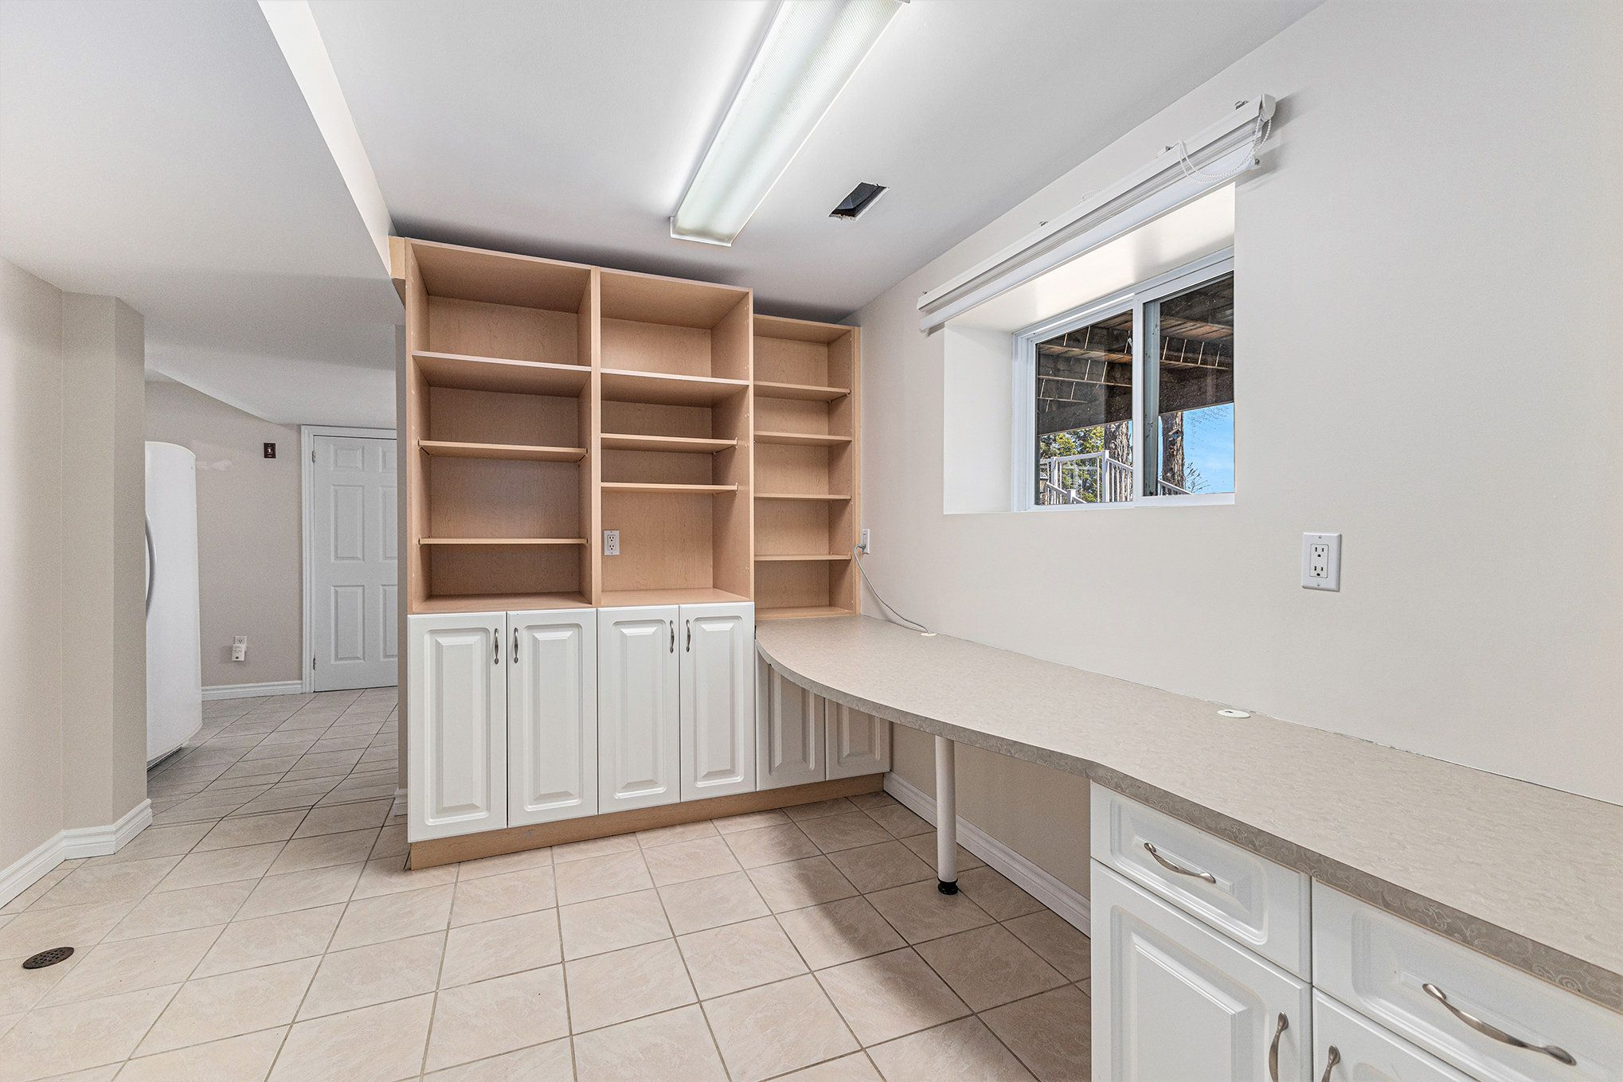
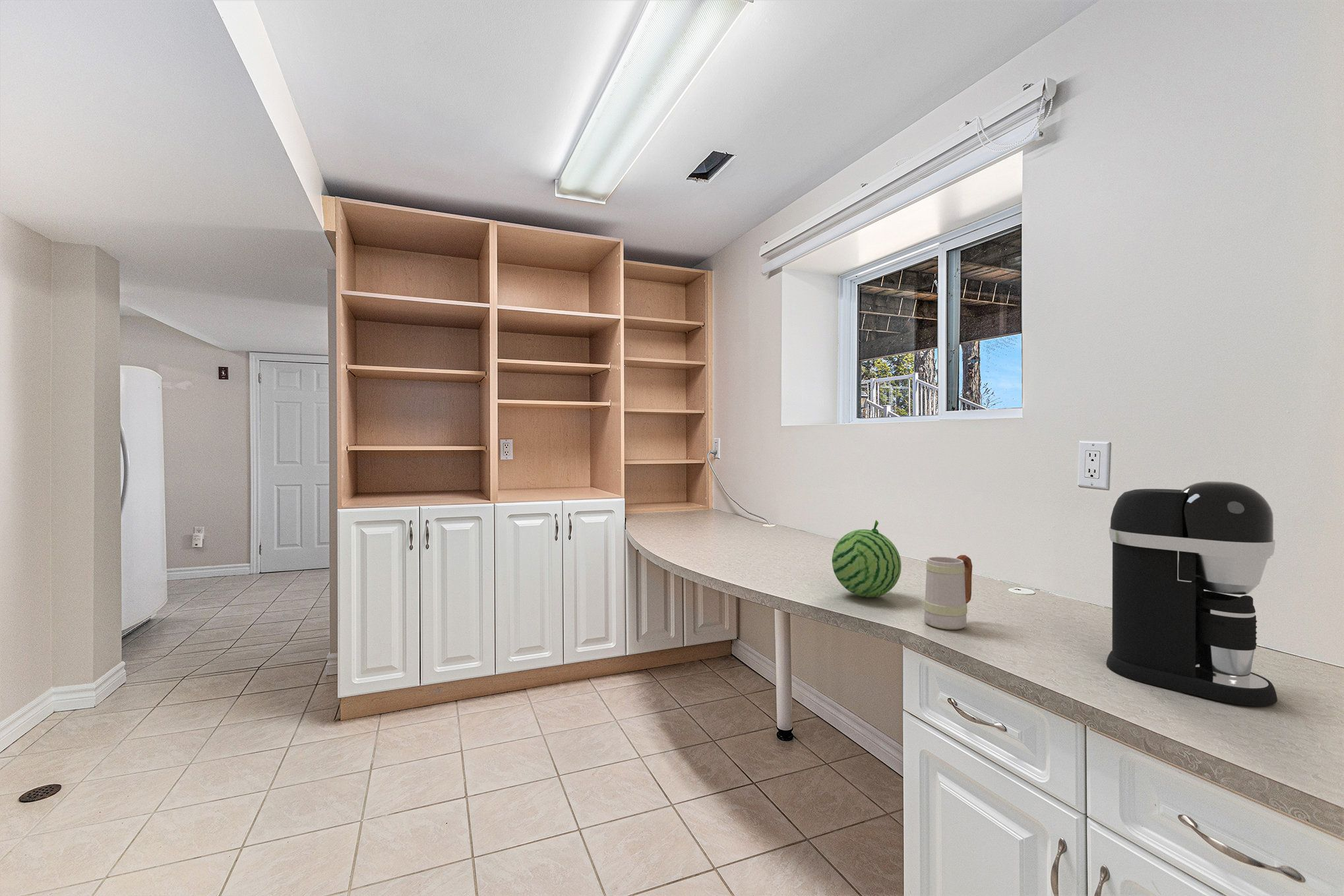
+ fruit [832,520,902,598]
+ coffee maker [1106,481,1278,707]
+ mug [923,554,973,630]
